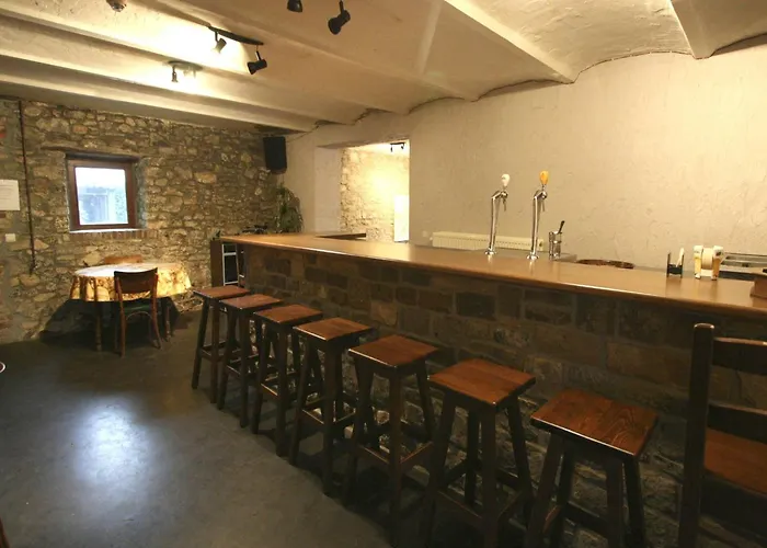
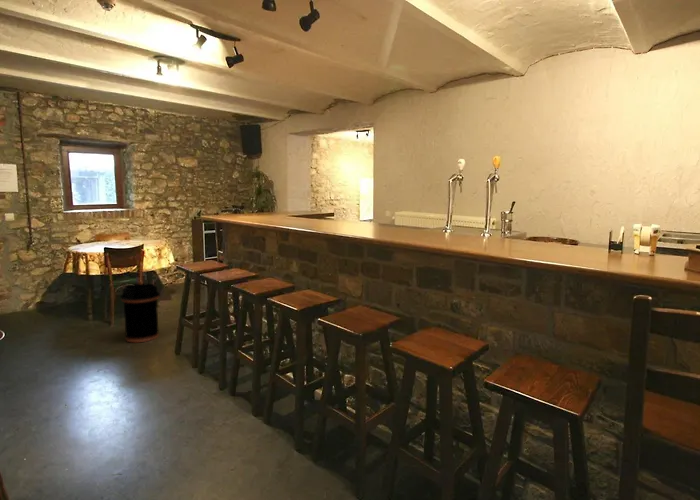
+ trash can [120,283,161,343]
